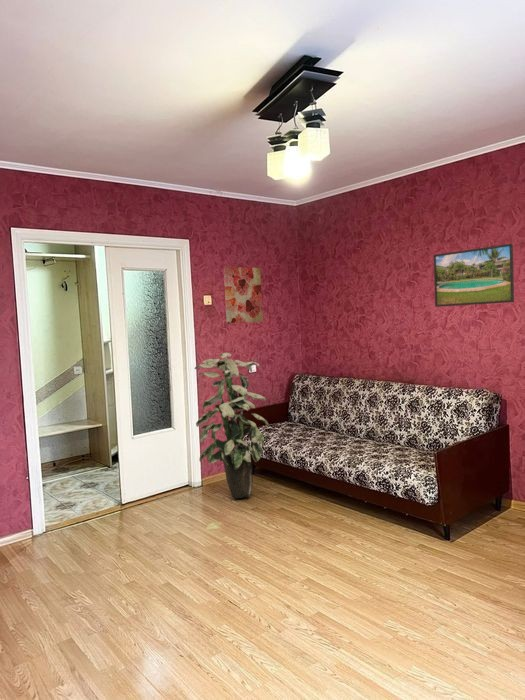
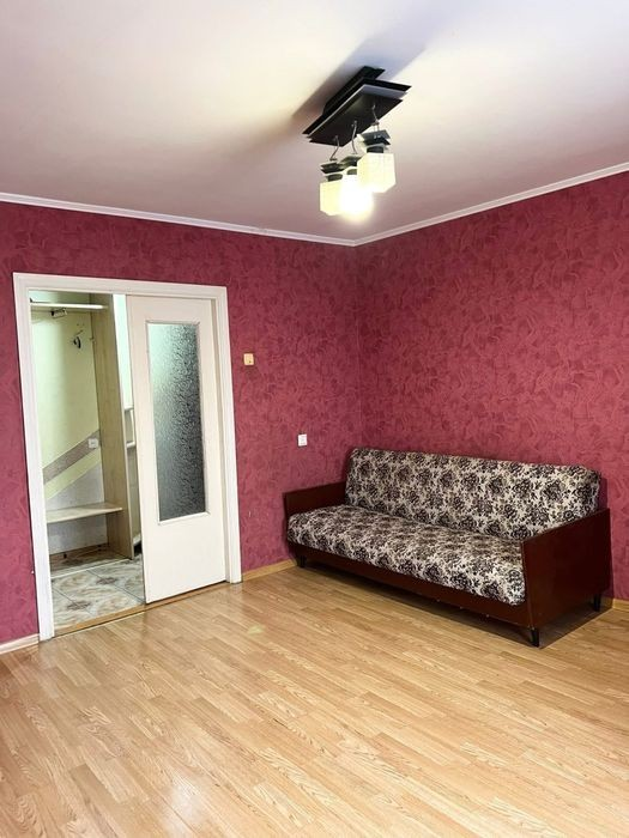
- indoor plant [193,352,270,499]
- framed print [433,243,515,308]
- wall art [223,266,264,324]
